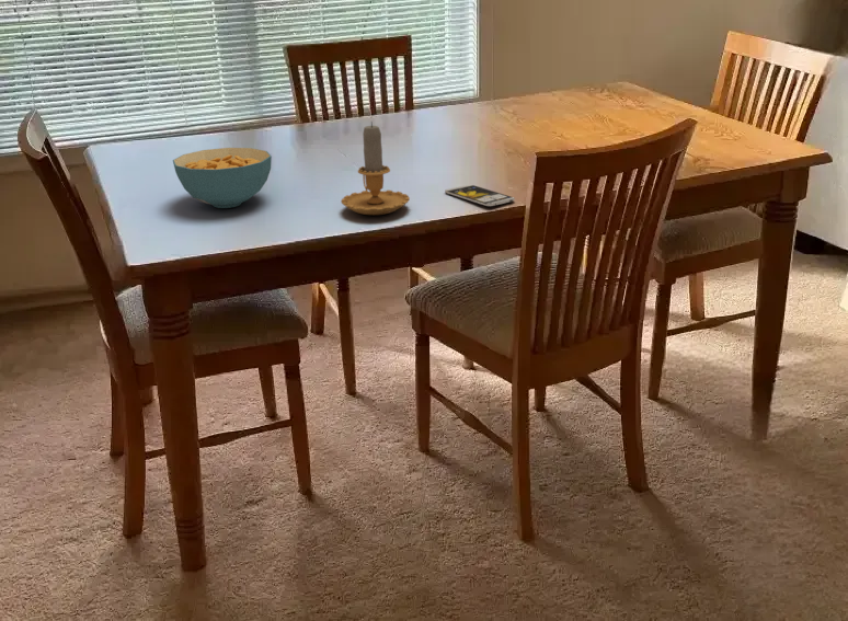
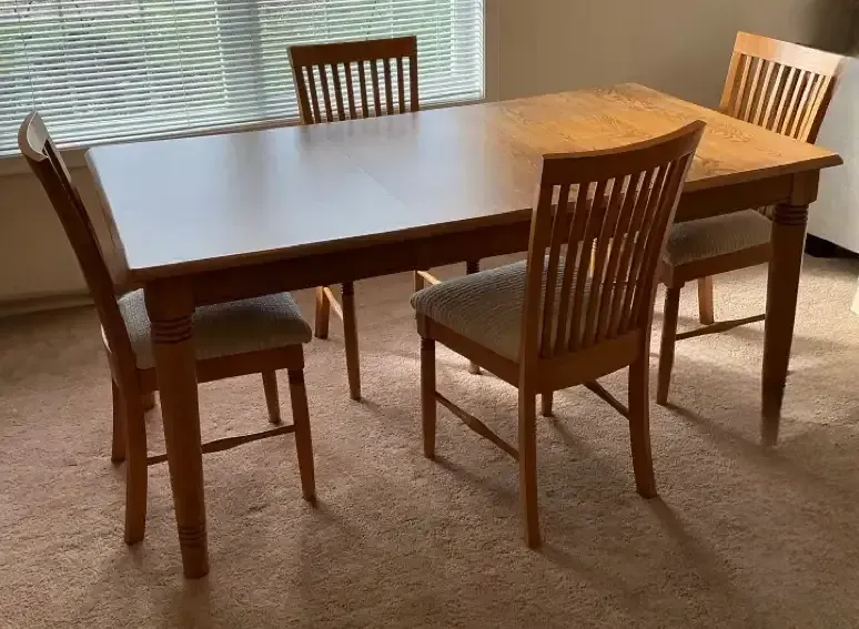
- candle [340,122,411,216]
- cereal bowl [172,147,273,209]
- smartphone [444,184,516,207]
